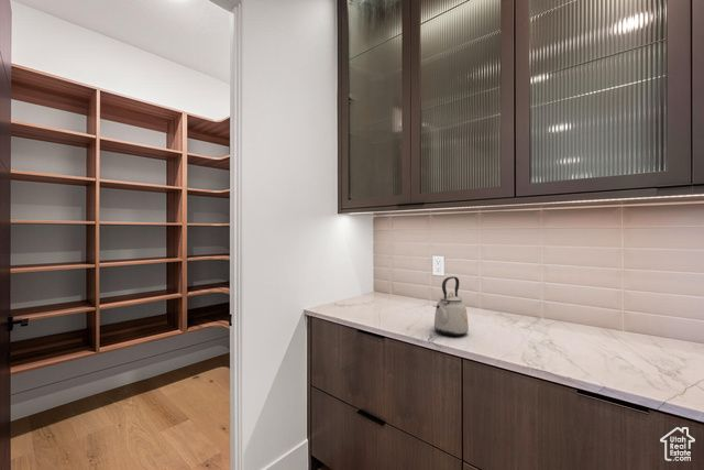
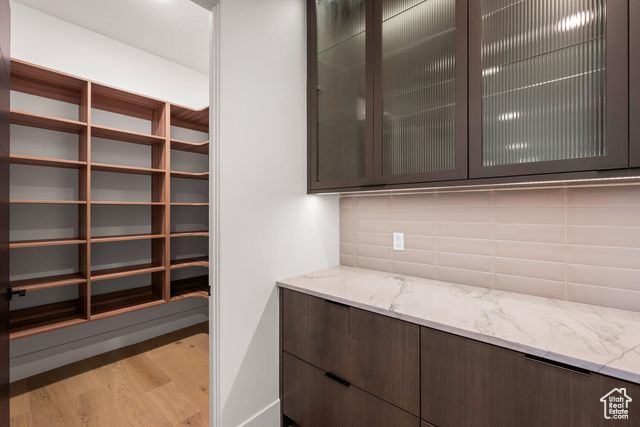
- kettle [433,275,470,337]
